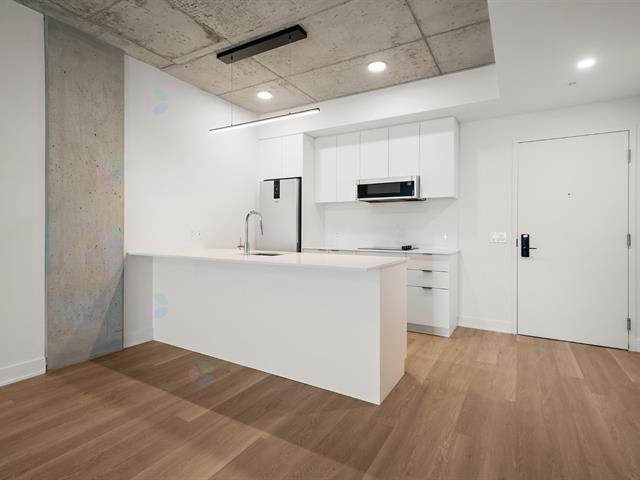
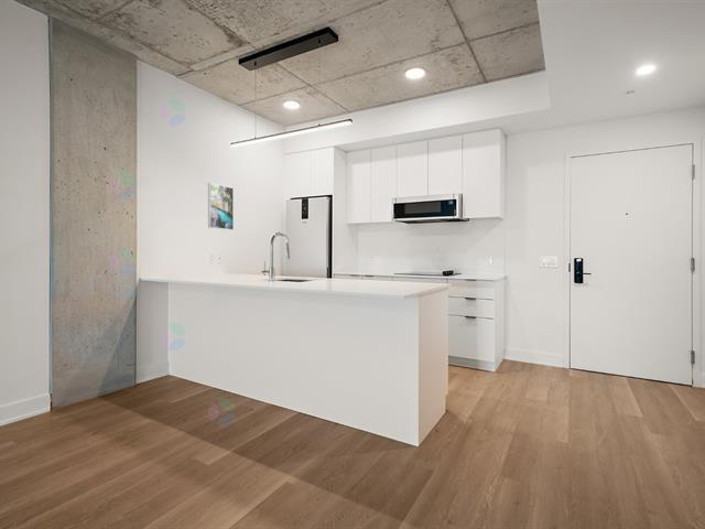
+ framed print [207,182,235,231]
